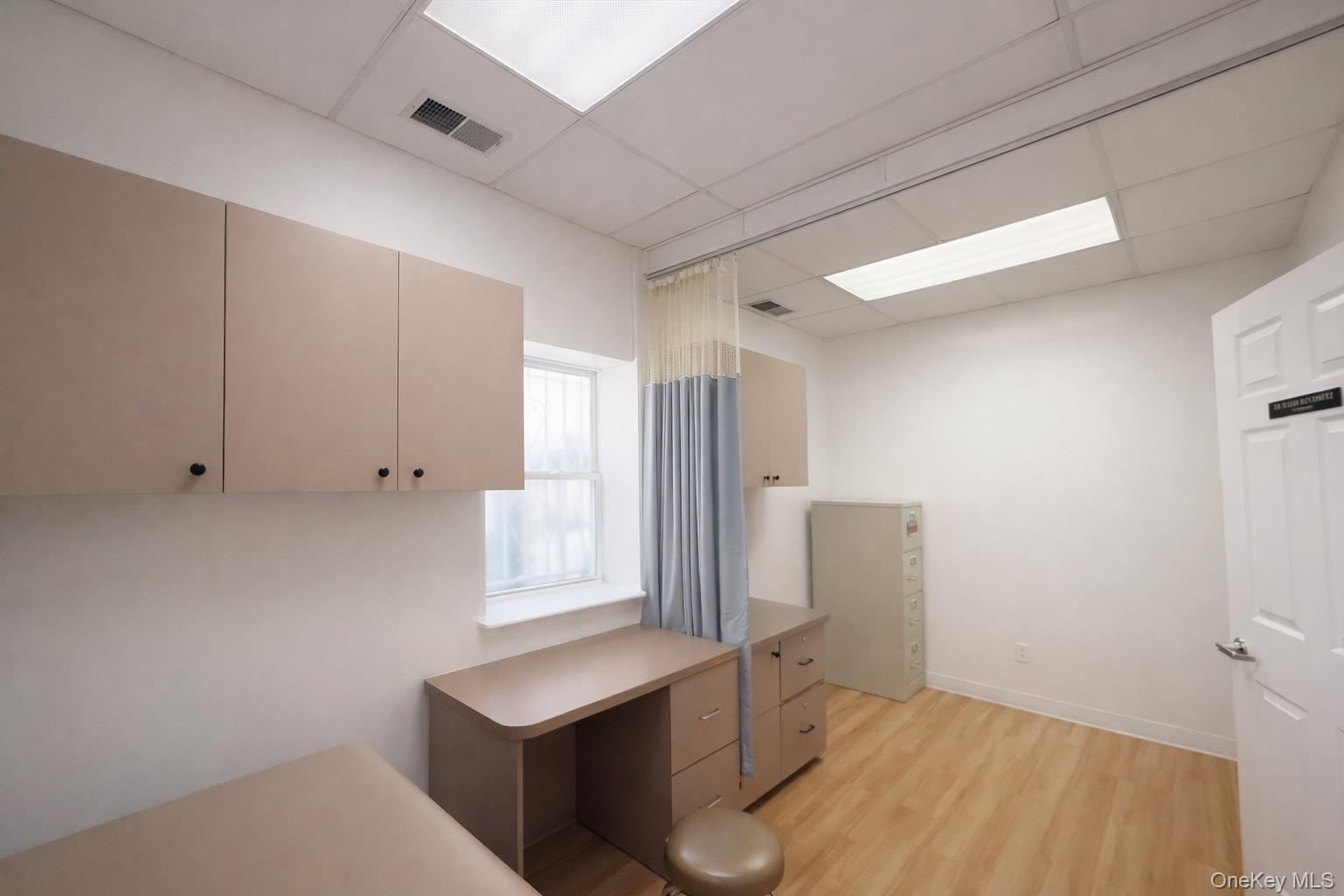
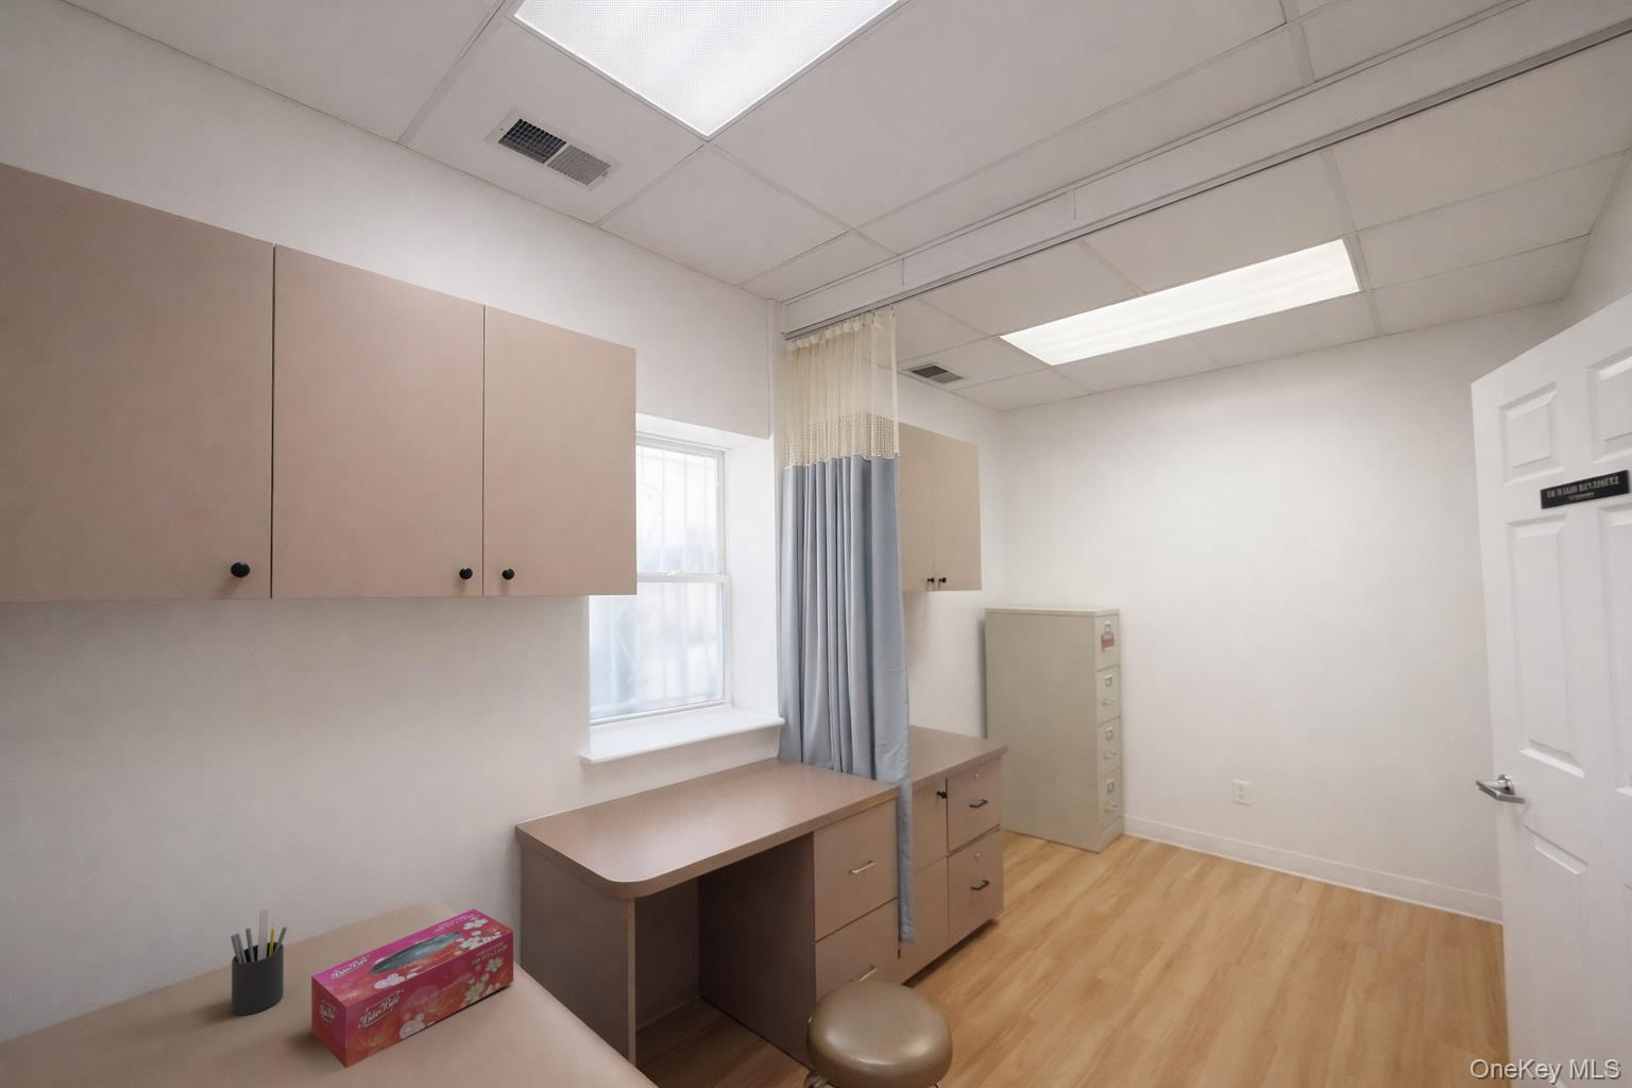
+ tissue box [310,907,514,1069]
+ pen holder [229,908,288,1016]
